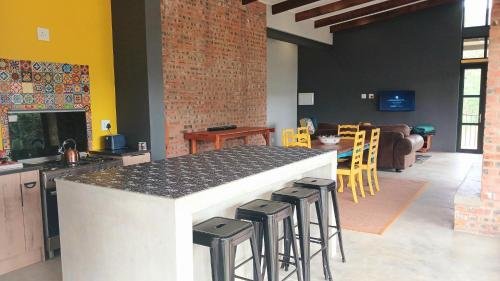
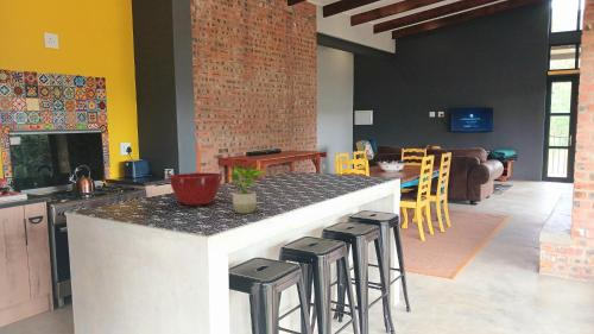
+ potted plant [226,160,266,215]
+ mixing bowl [168,172,223,207]
